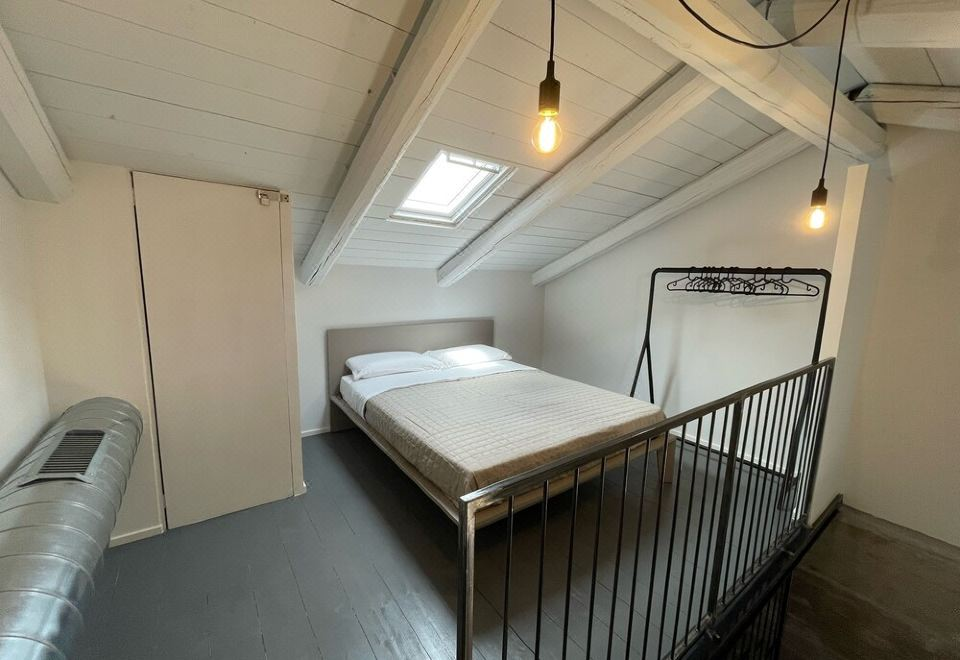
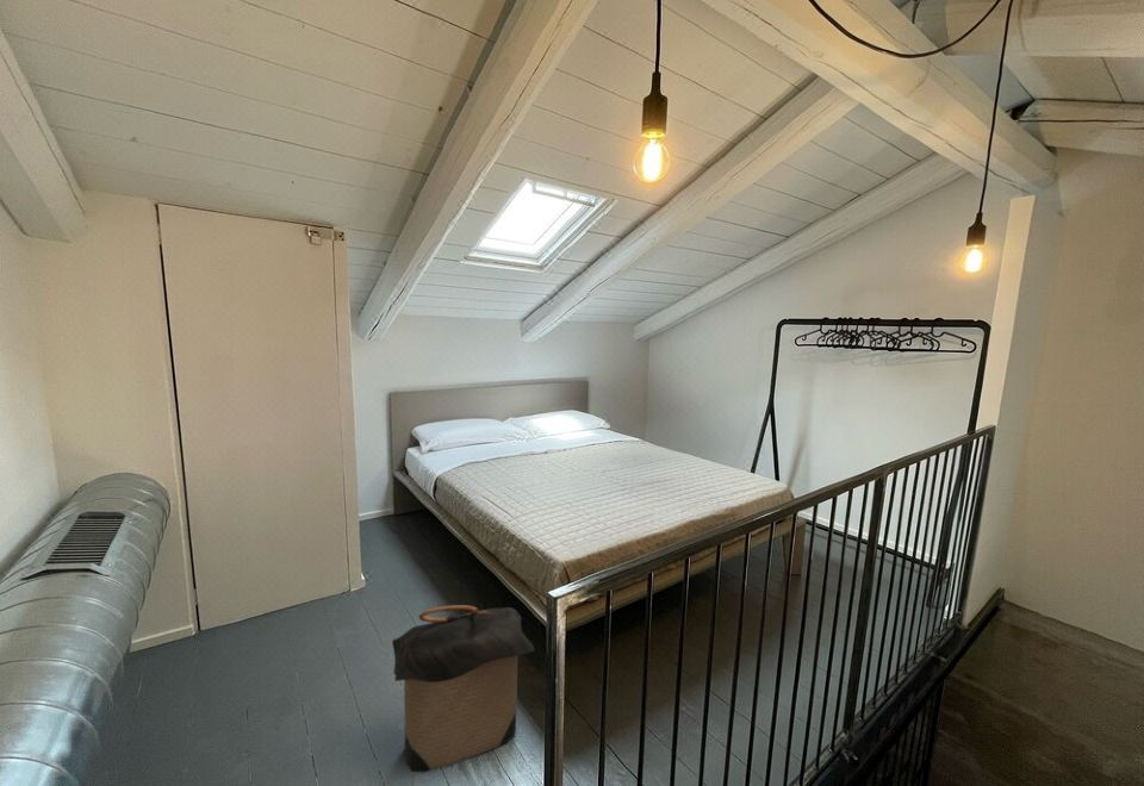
+ laundry hamper [391,604,536,773]
